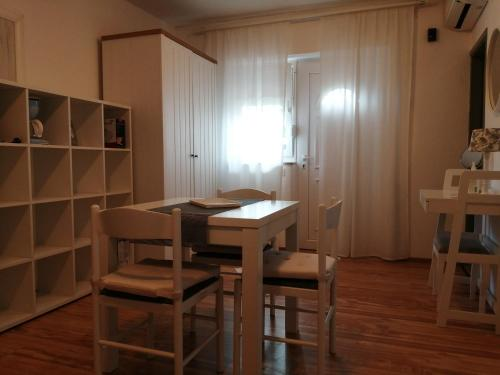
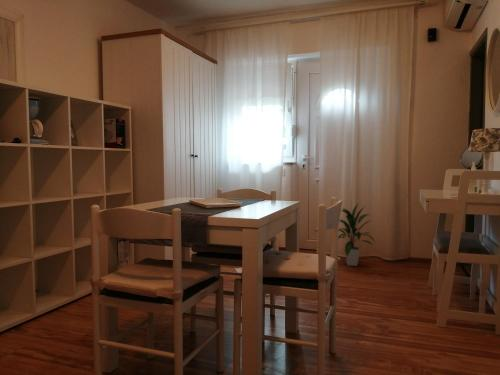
+ indoor plant [337,201,376,267]
